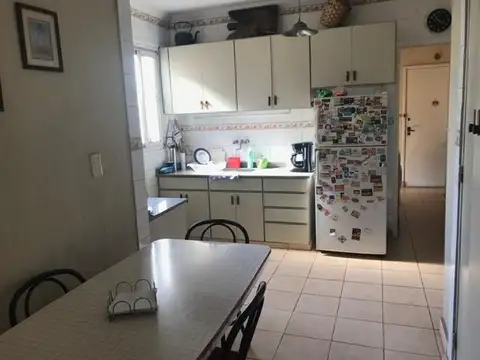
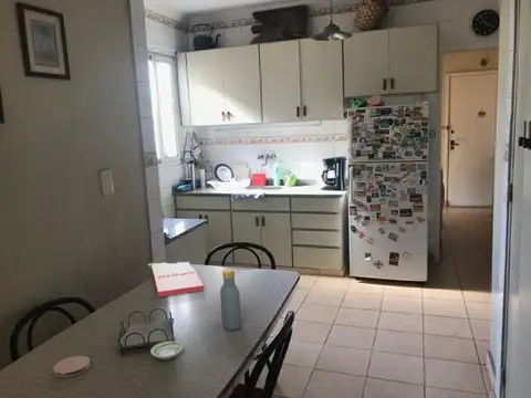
+ saucer [149,341,184,360]
+ vodka [219,268,242,332]
+ cutting board [147,261,205,298]
+ coaster [52,355,92,379]
